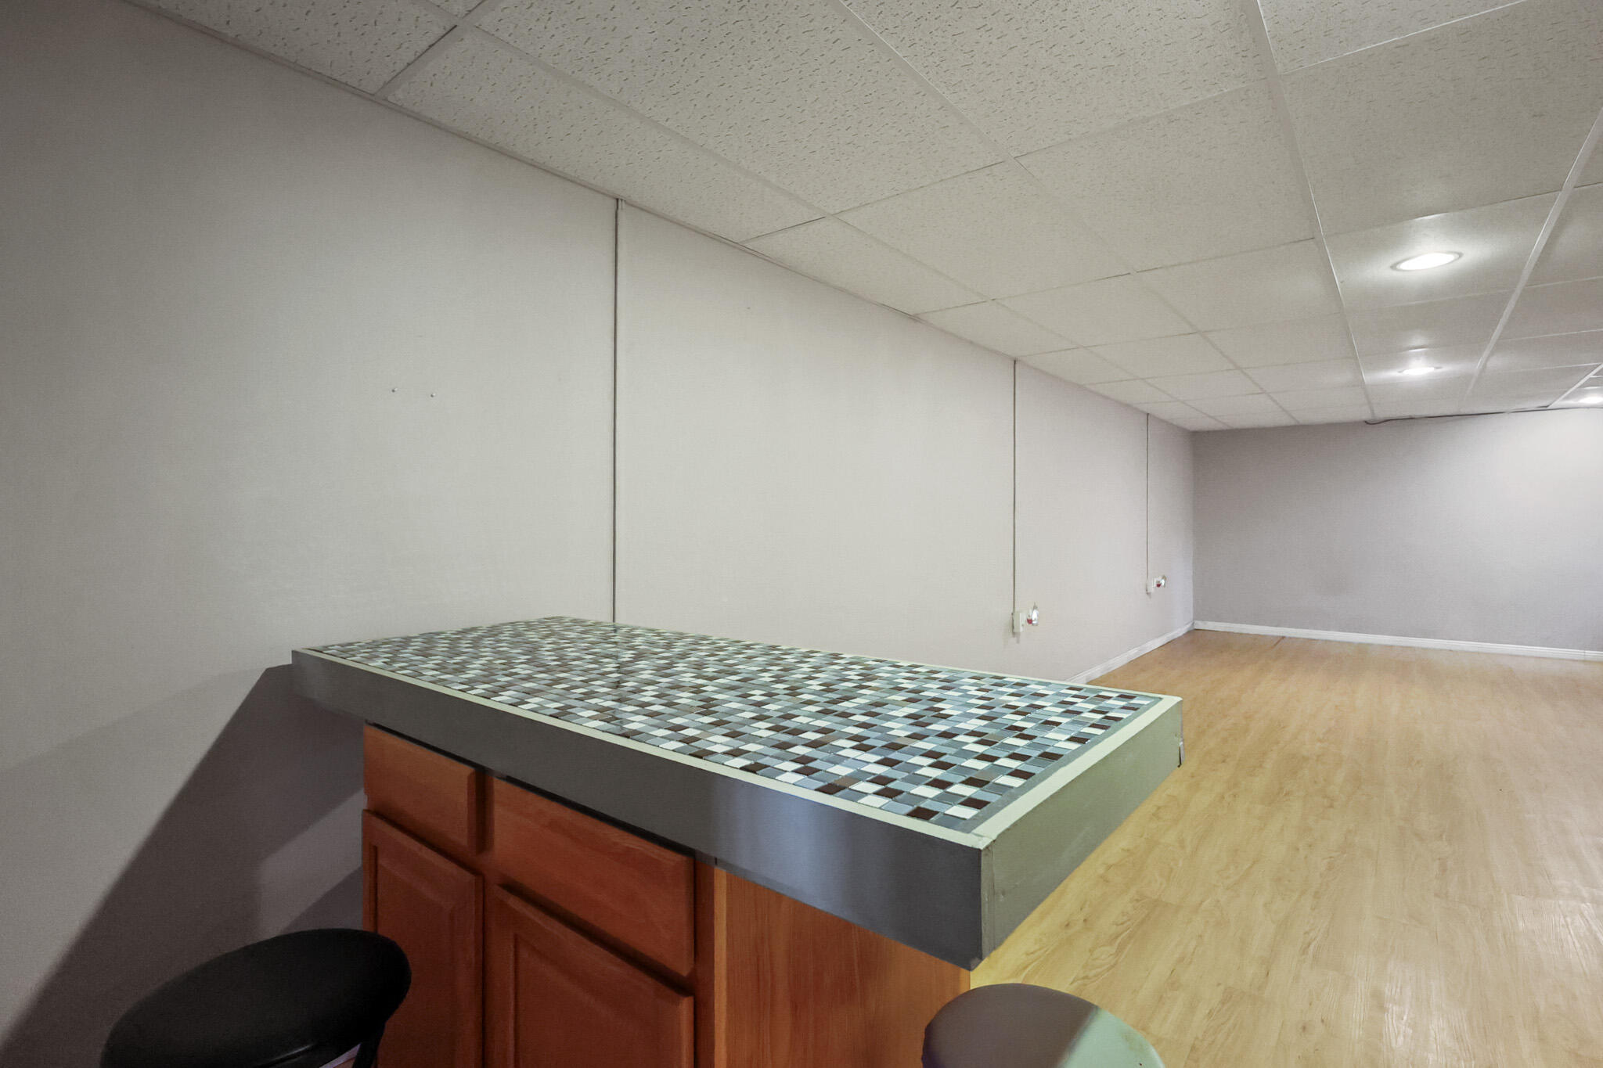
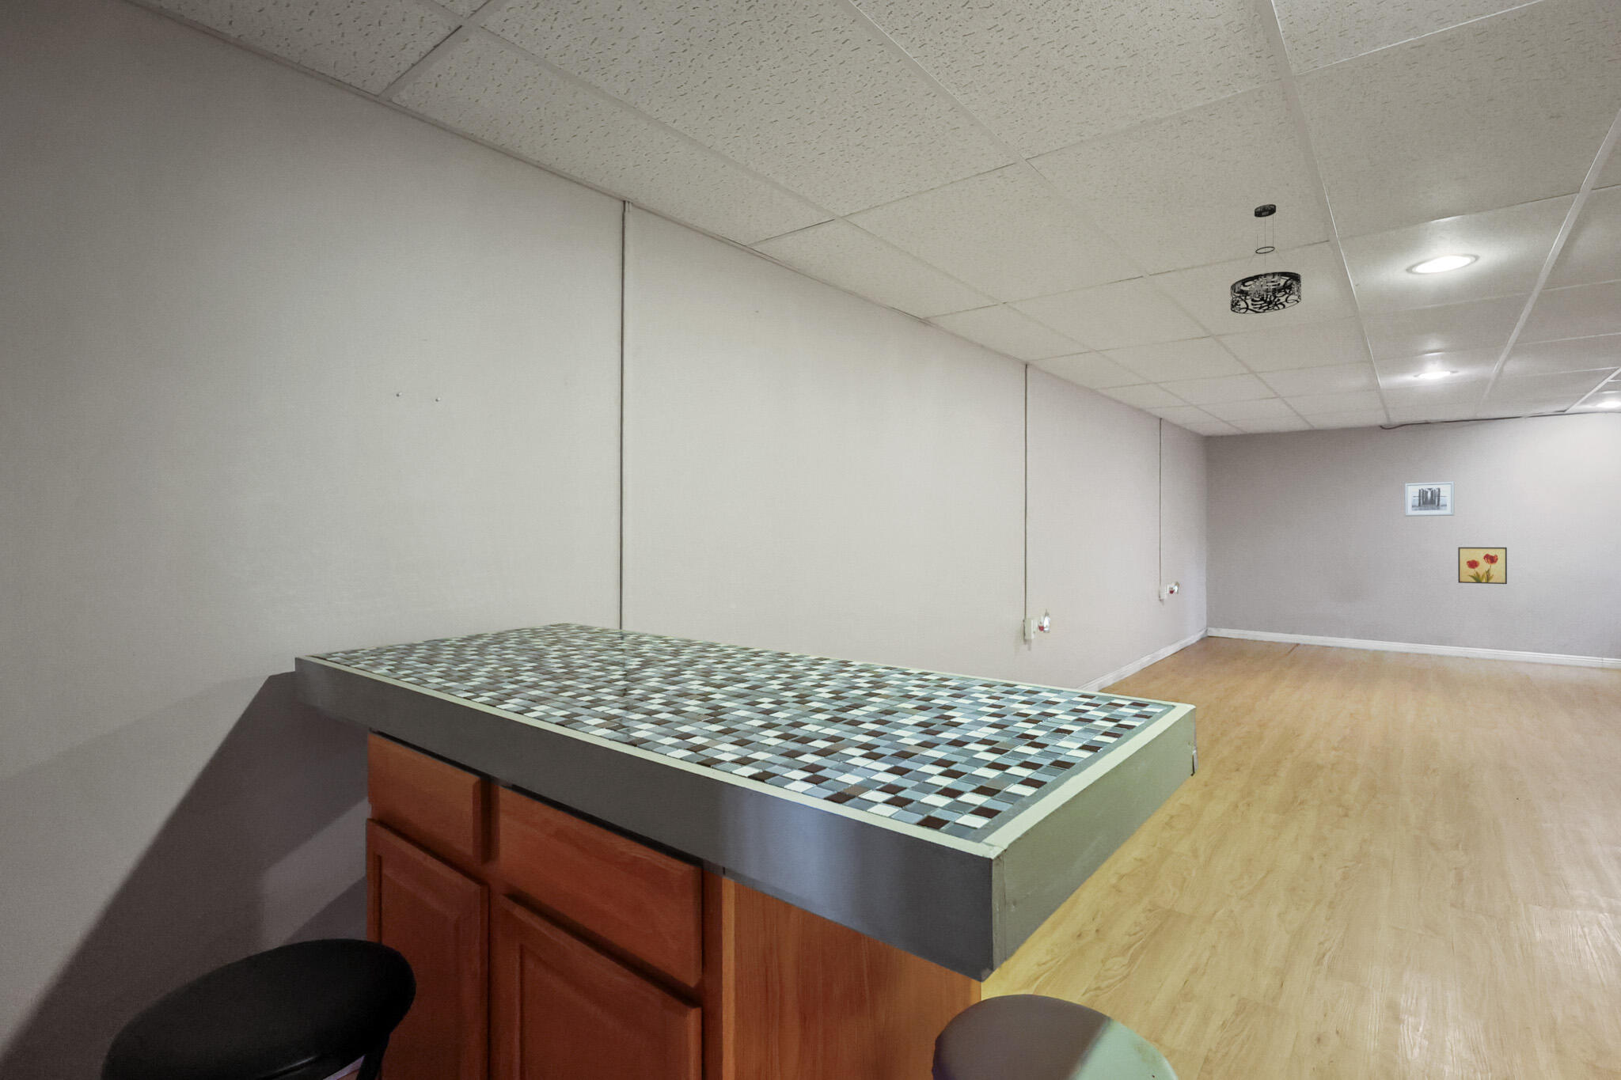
+ wall art [1404,481,1455,517]
+ pendant light [1231,204,1302,315]
+ wall art [1457,547,1508,585]
